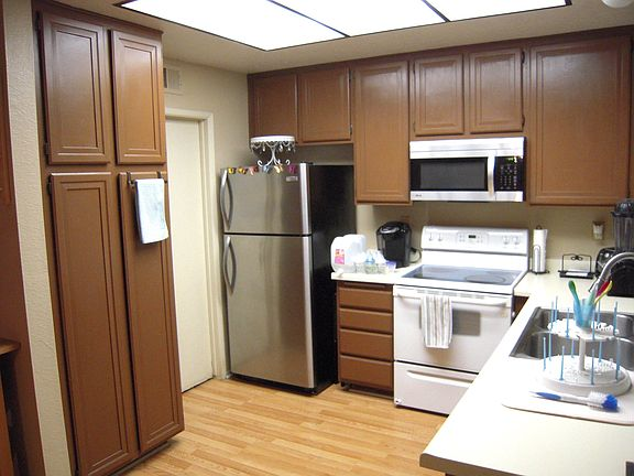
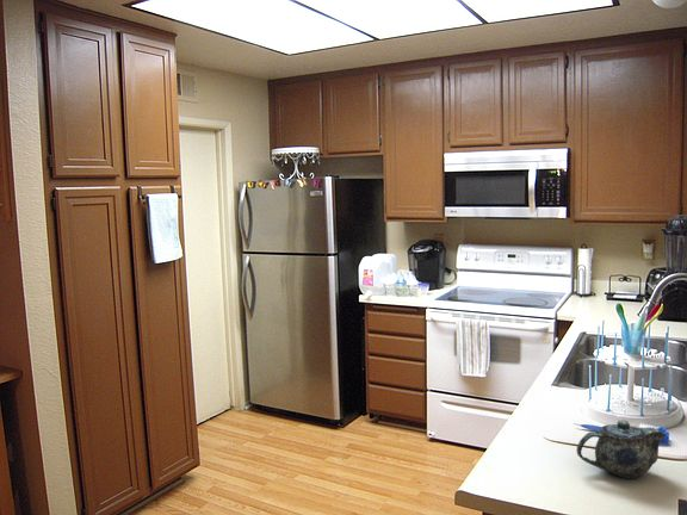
+ chinaware [575,418,668,480]
